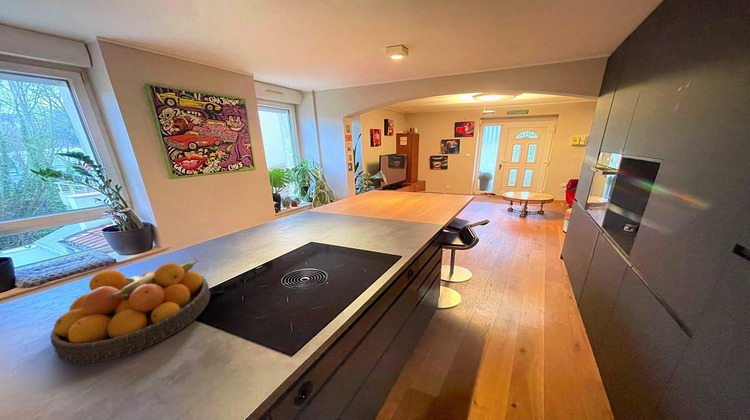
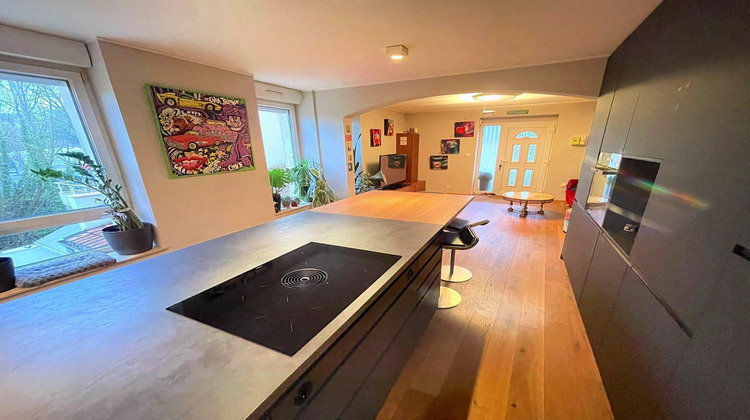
- fruit bowl [49,258,211,365]
